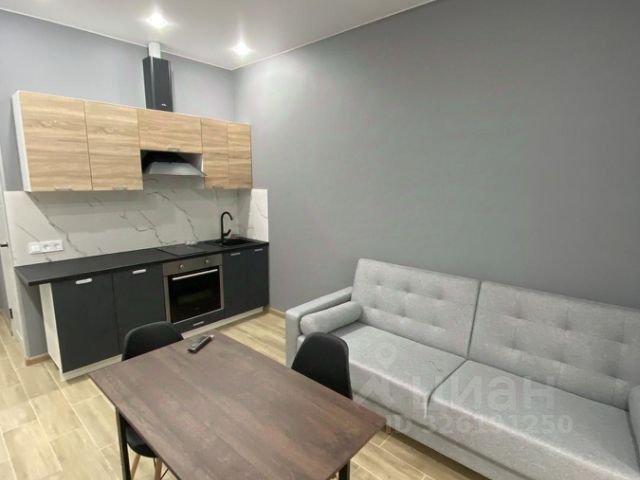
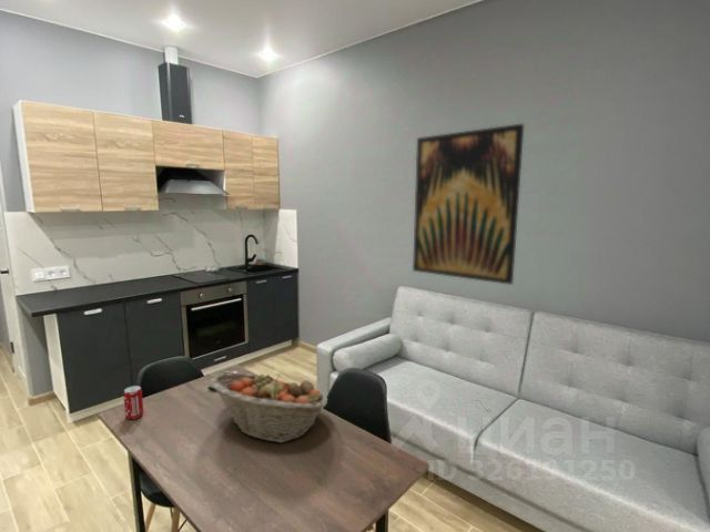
+ fruit basket [209,372,329,443]
+ beverage can [122,385,144,420]
+ wall art [412,123,525,286]
